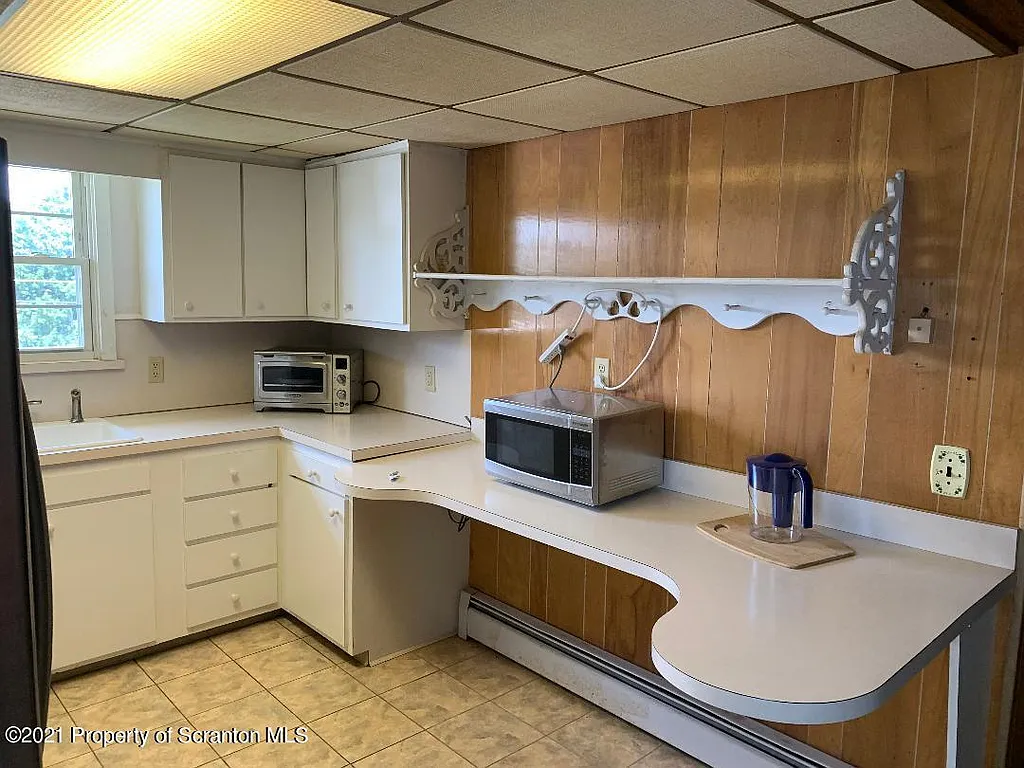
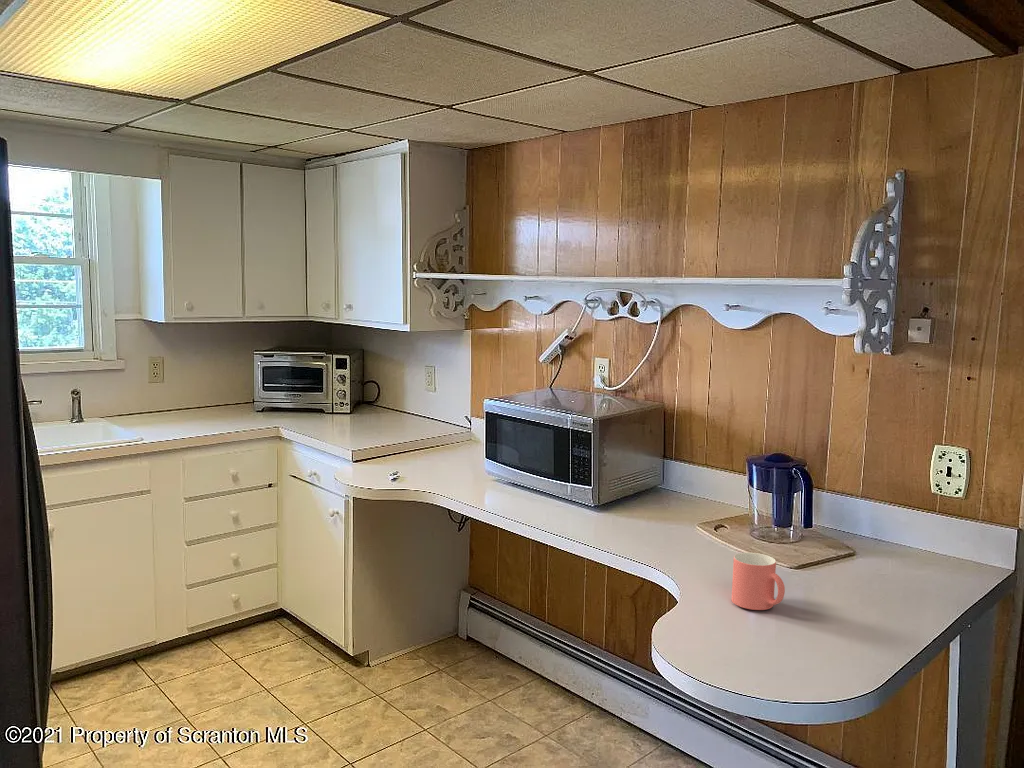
+ mug [731,552,786,611]
